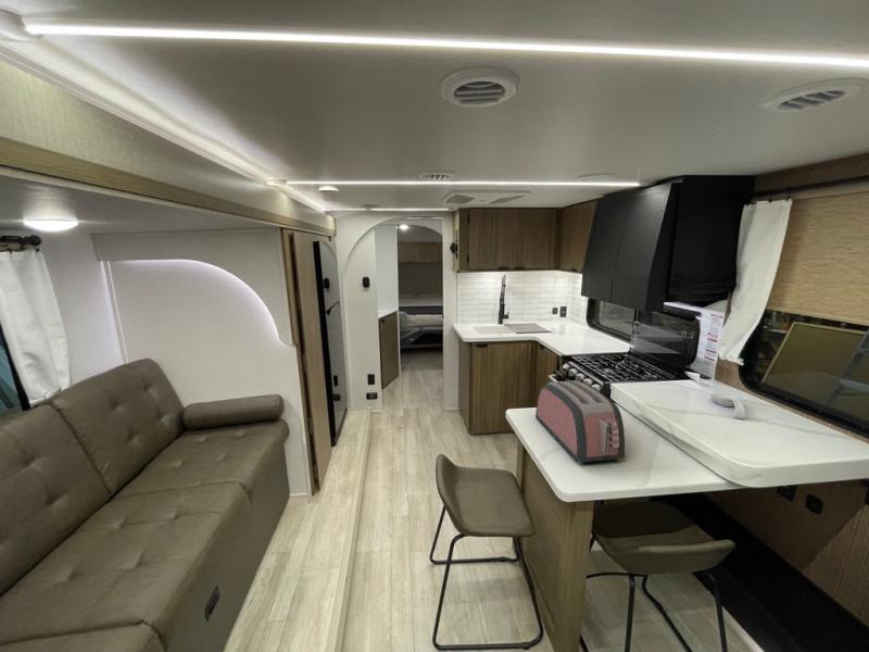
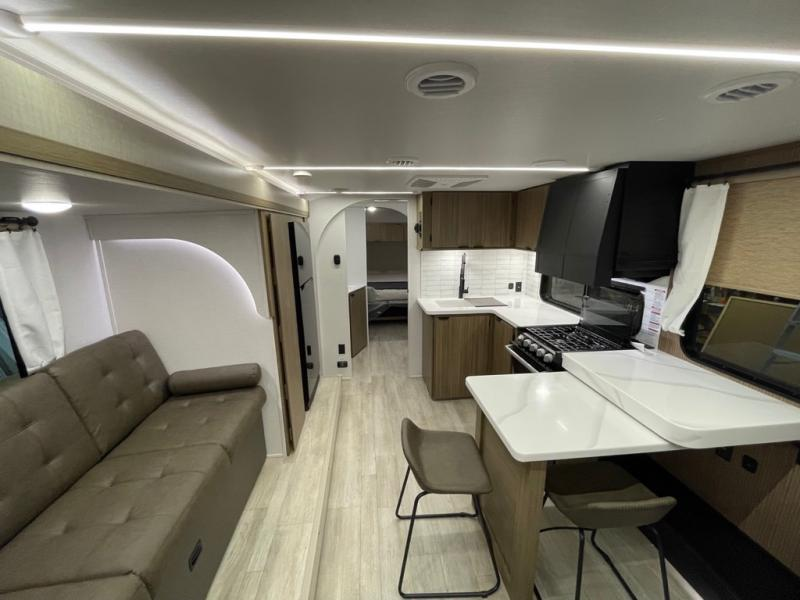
- spoon rest [709,392,747,419]
- toaster [534,379,626,465]
